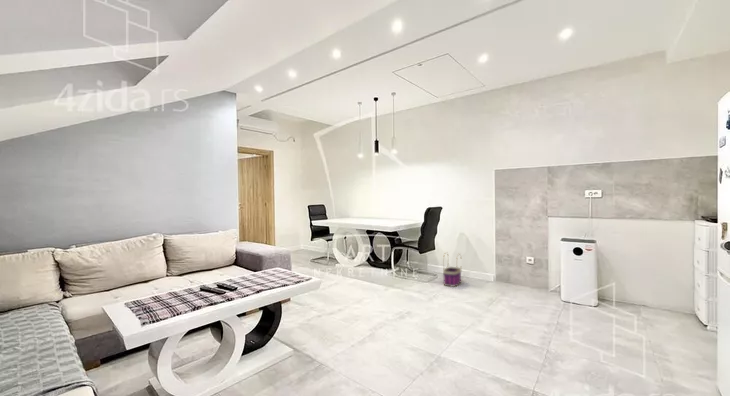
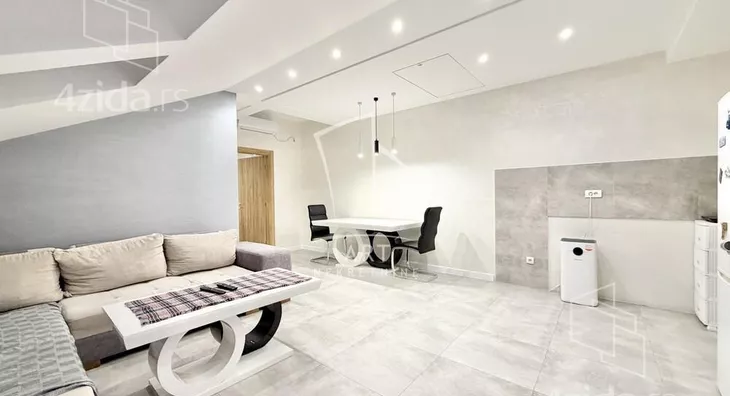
- basket [442,251,463,288]
